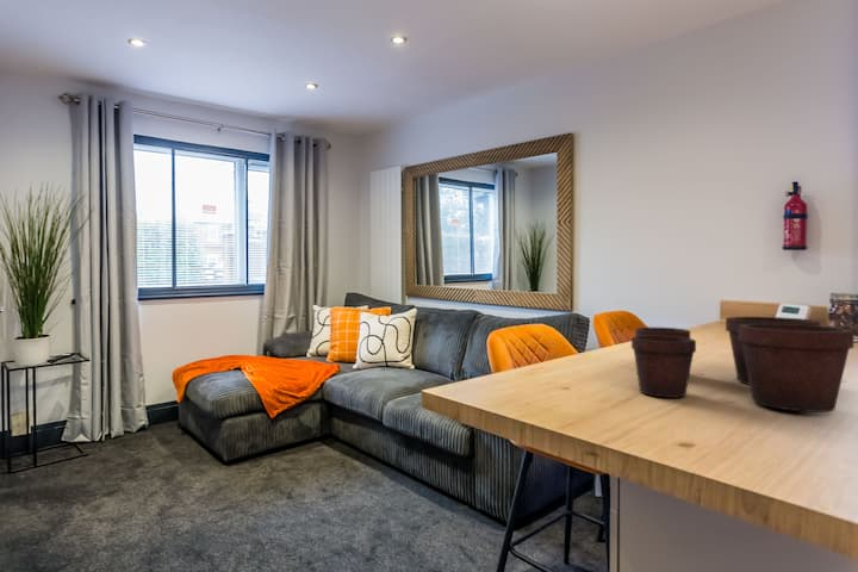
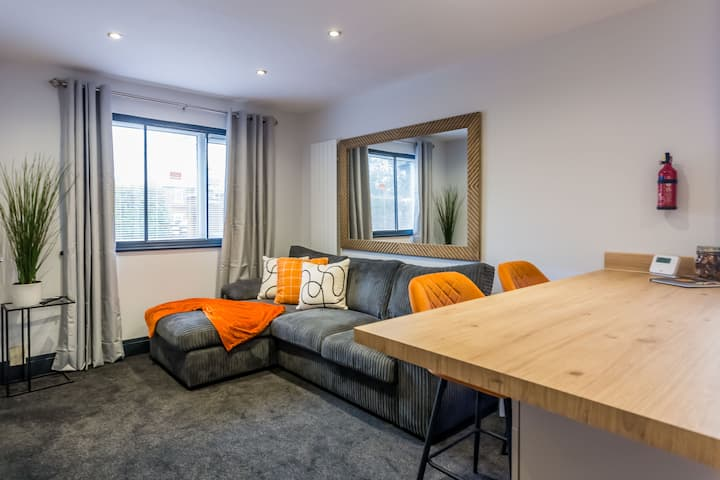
- flower pot [630,316,856,414]
